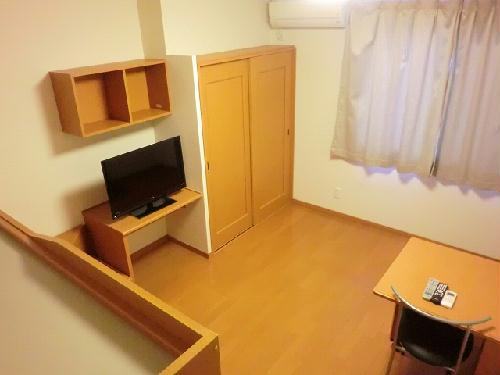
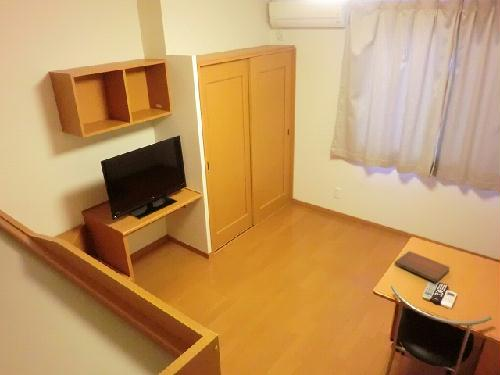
+ notebook [394,250,451,284]
